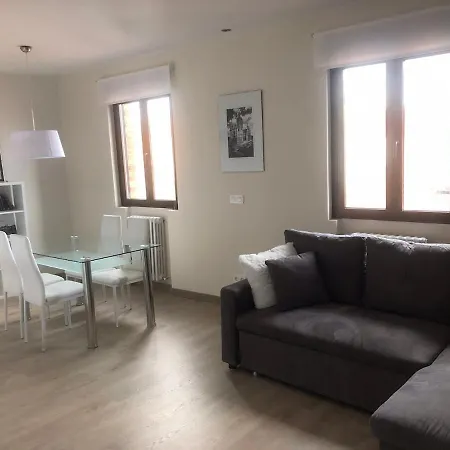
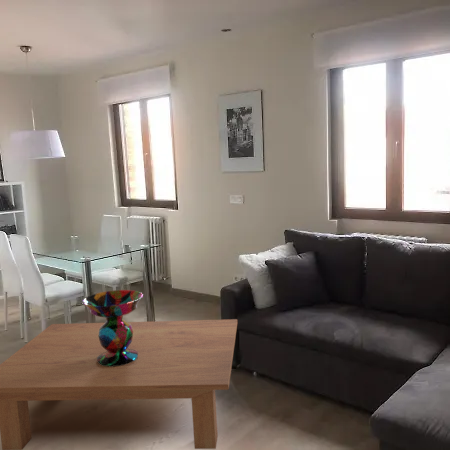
+ decorative bowl [81,289,144,367]
+ coffee table [0,318,238,450]
